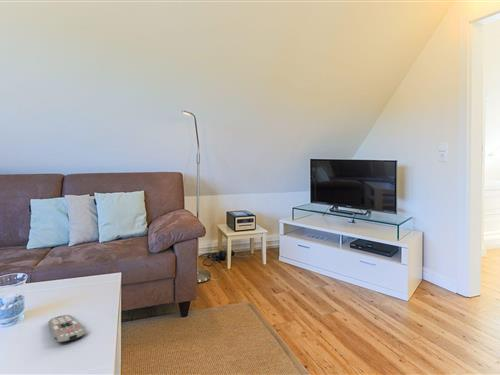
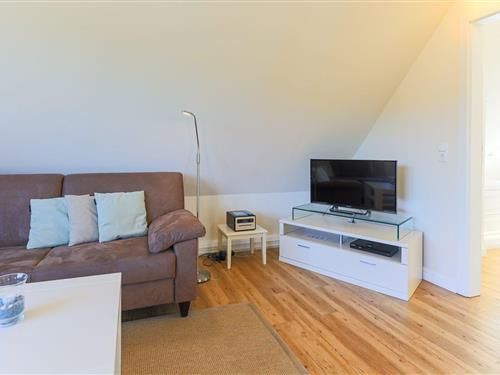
- remote control [47,314,87,344]
